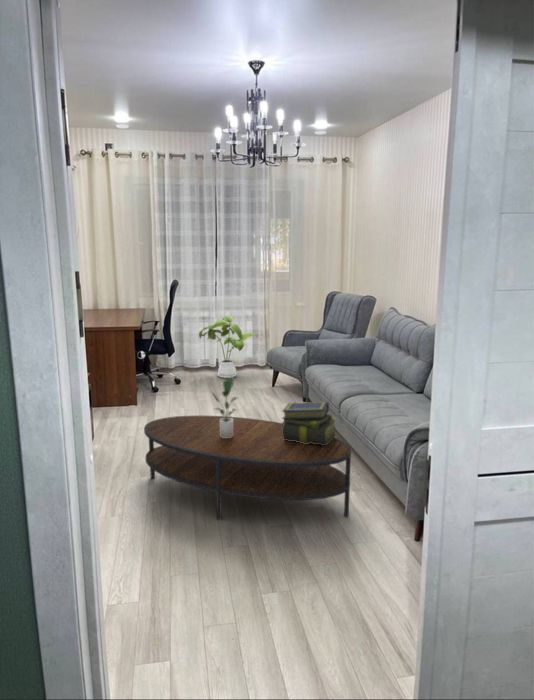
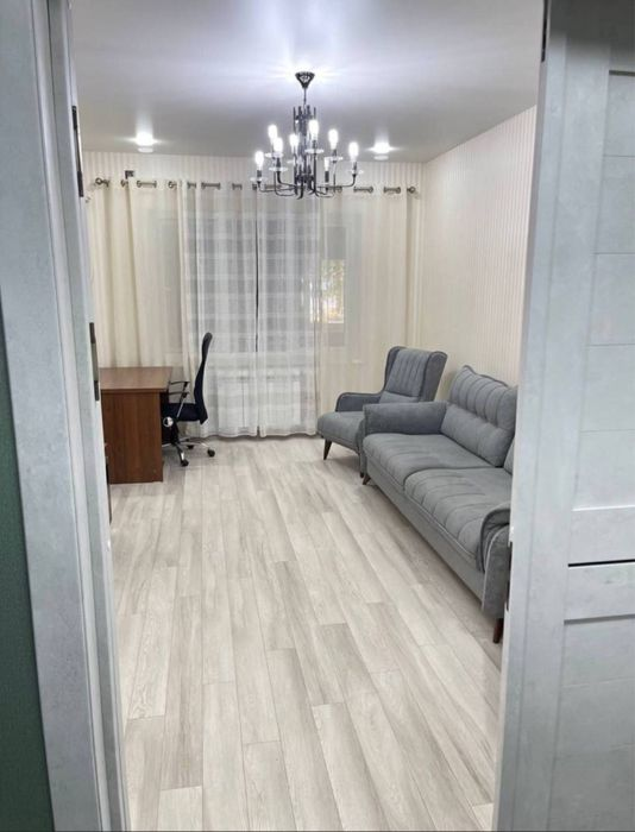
- potted plant [210,376,242,438]
- coffee table [143,415,352,521]
- house plant [198,315,259,379]
- stack of books [281,401,338,445]
